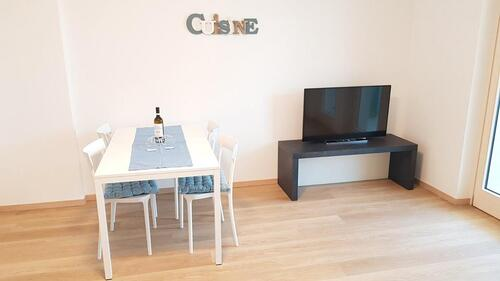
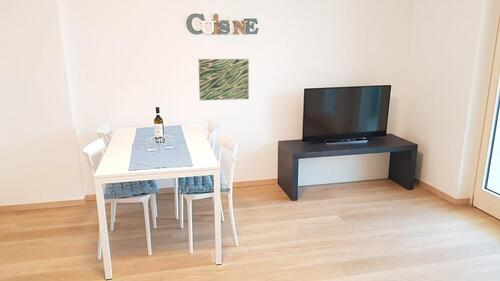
+ wall art [197,58,250,101]
